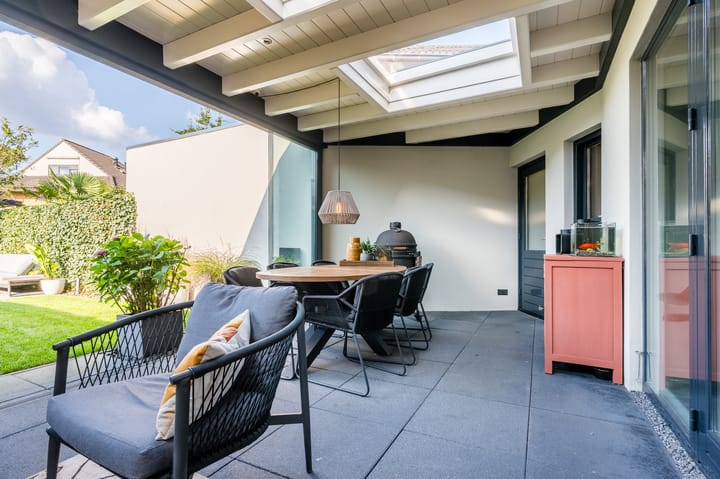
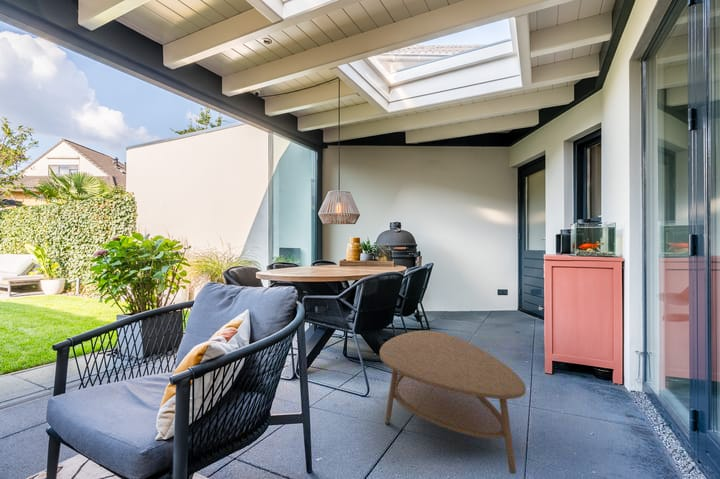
+ coffee table [379,330,527,475]
